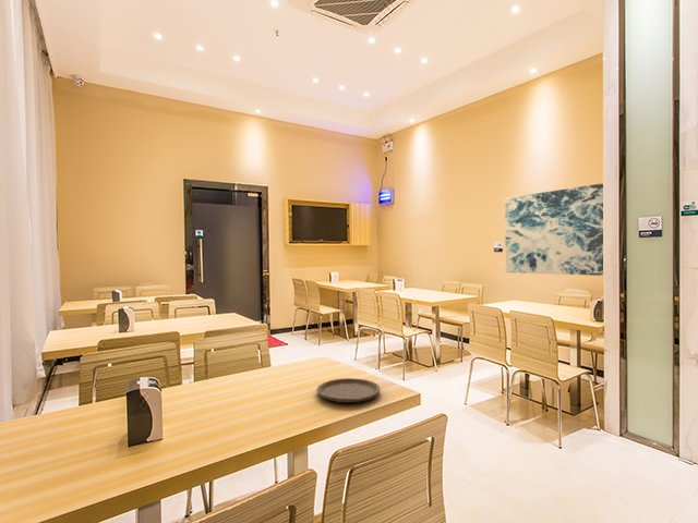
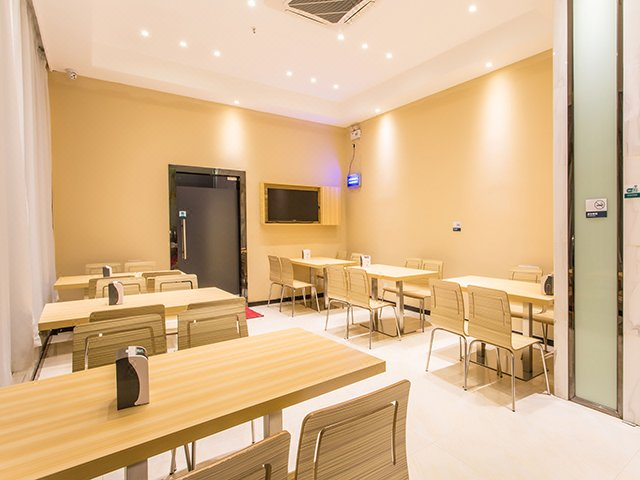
- wall art [504,182,604,277]
- plate [315,377,381,403]
